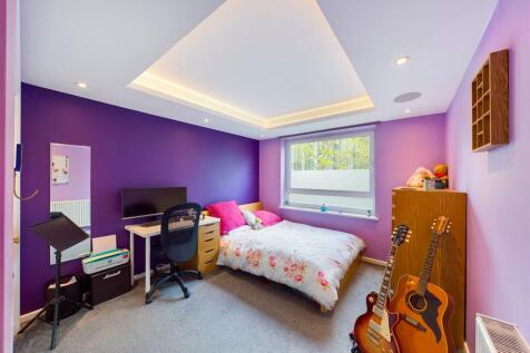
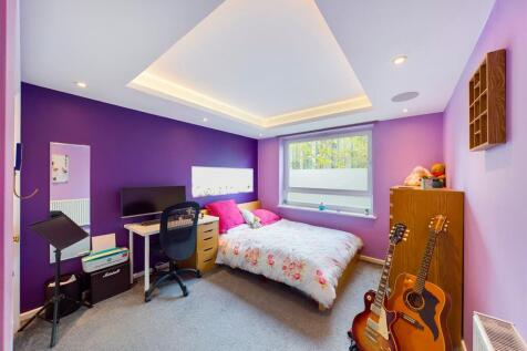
+ wall art [190,166,254,198]
